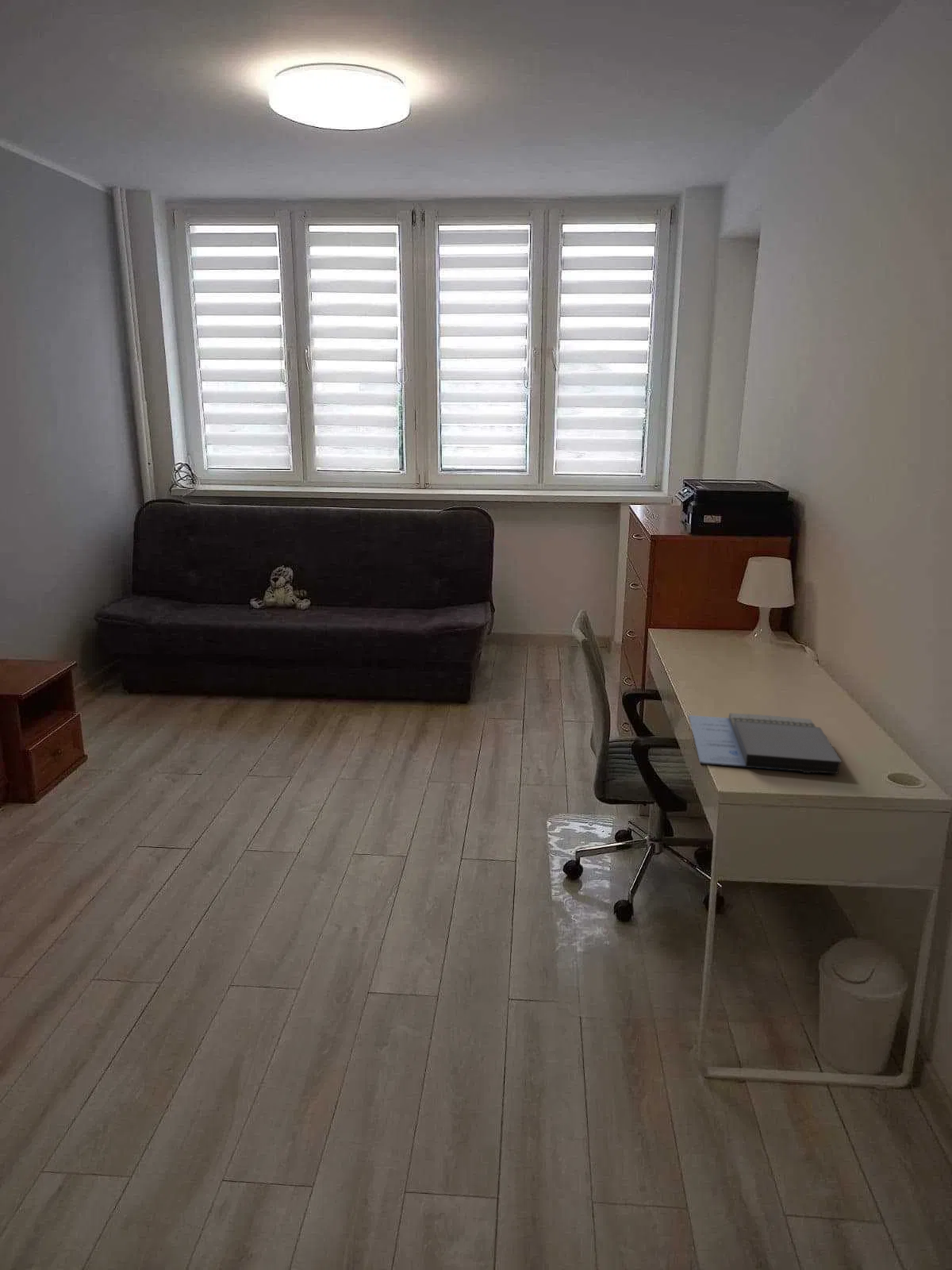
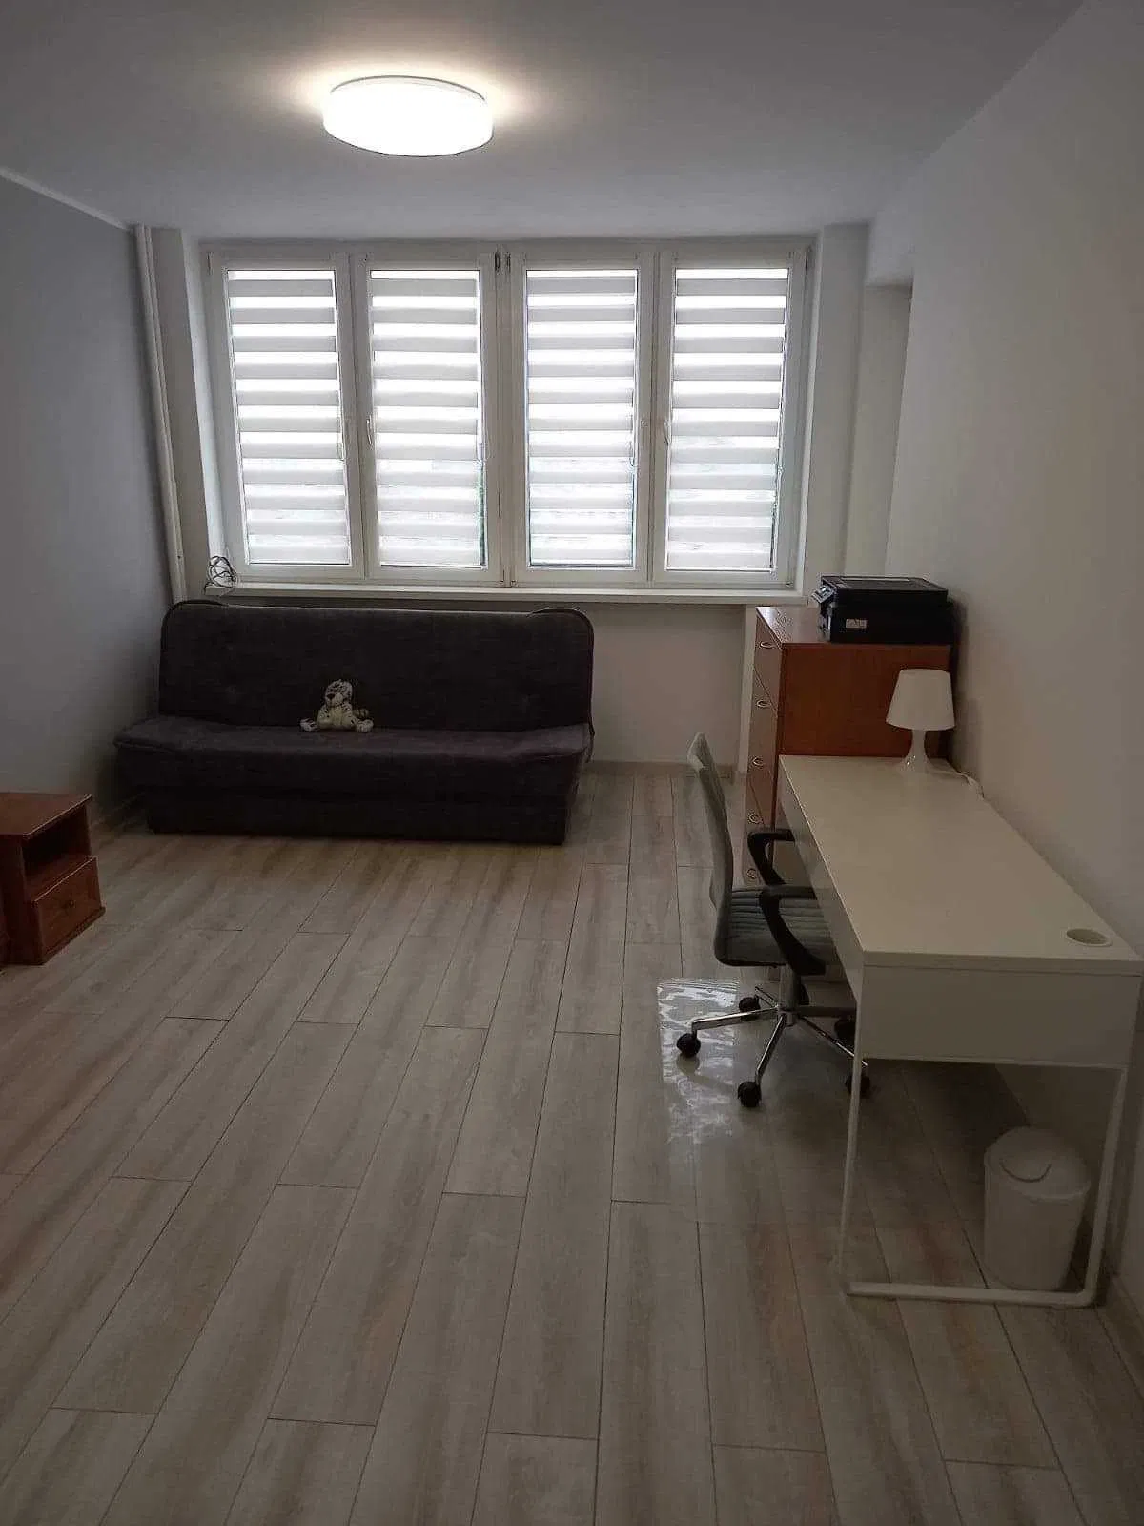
- notebook [688,712,843,775]
